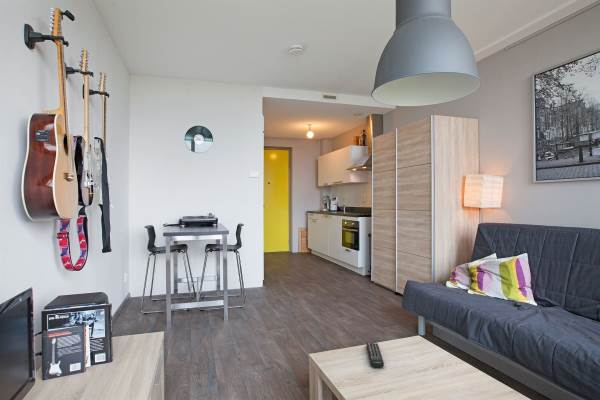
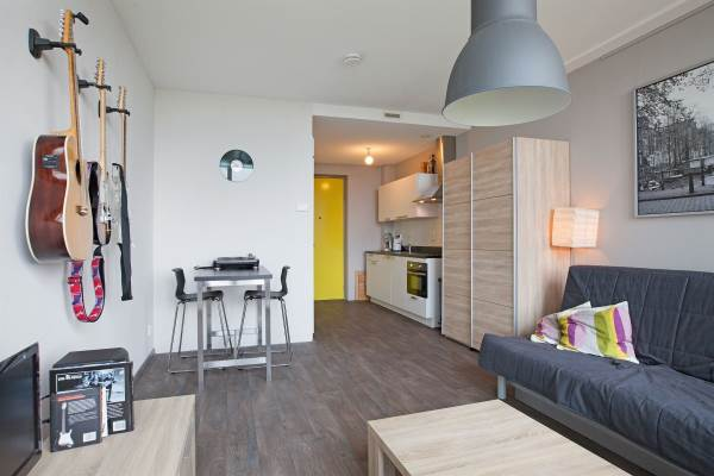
- remote control [366,342,385,369]
